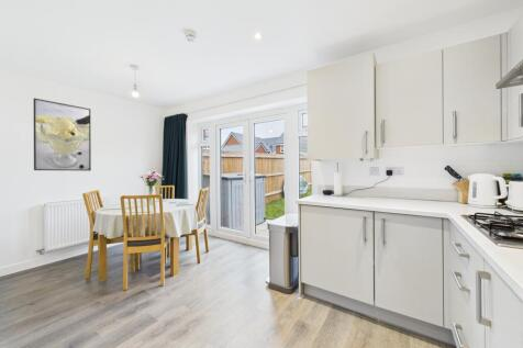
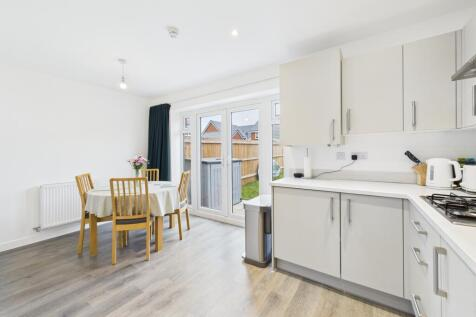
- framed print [33,97,92,172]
